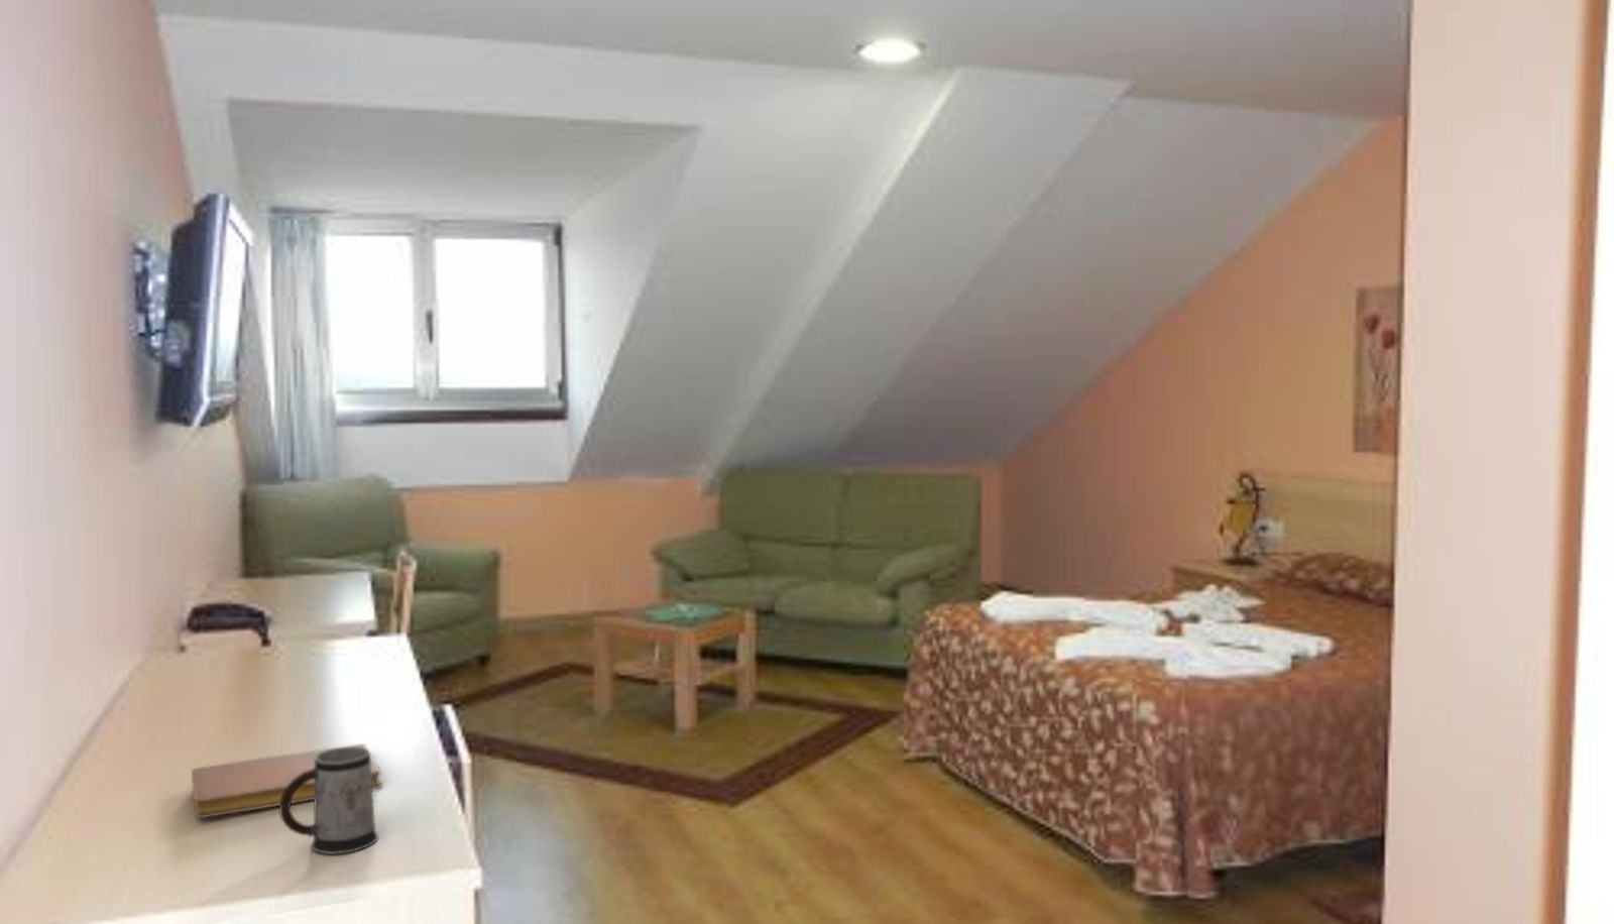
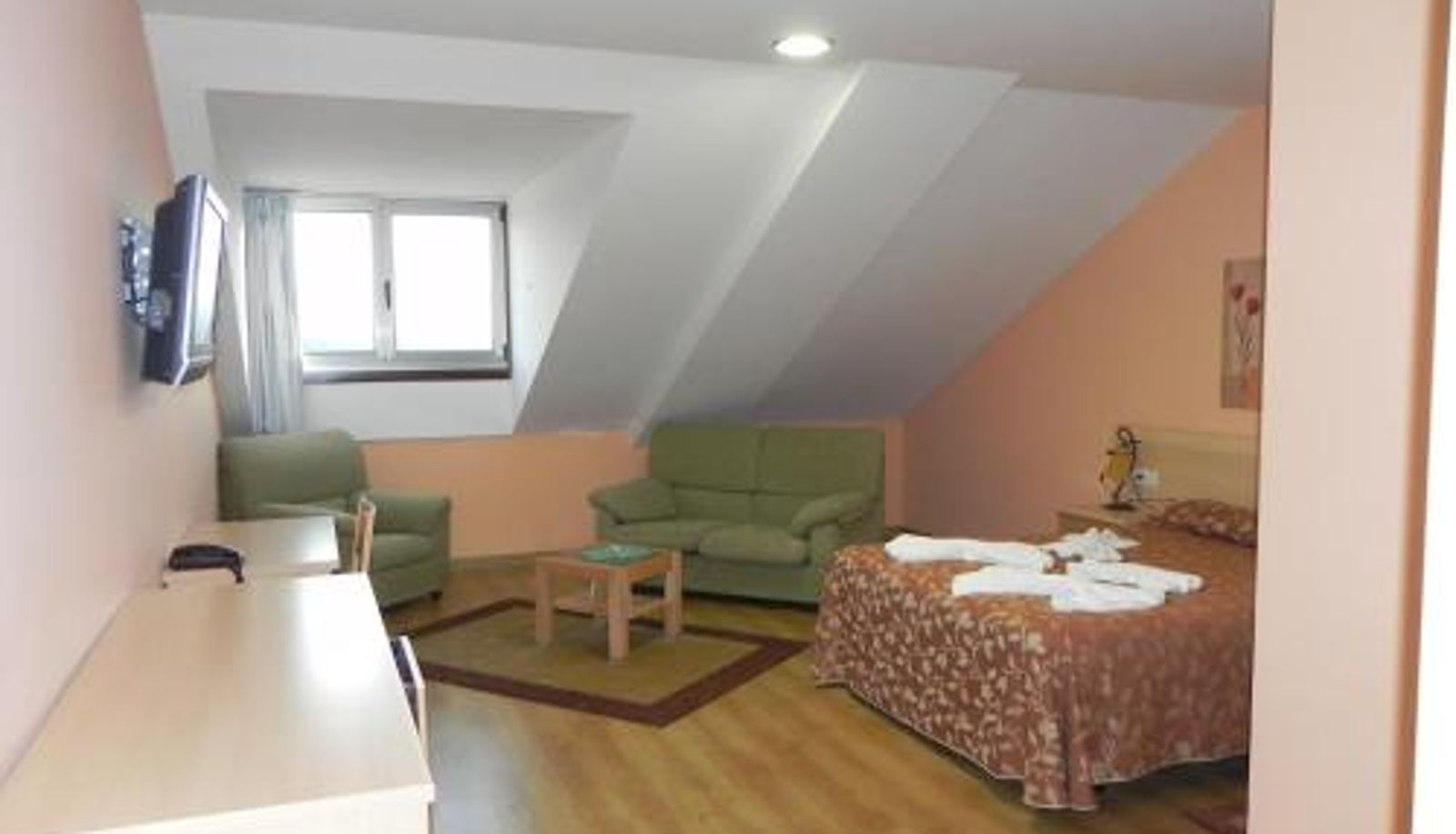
- mug [278,747,379,855]
- notebook [191,742,384,819]
